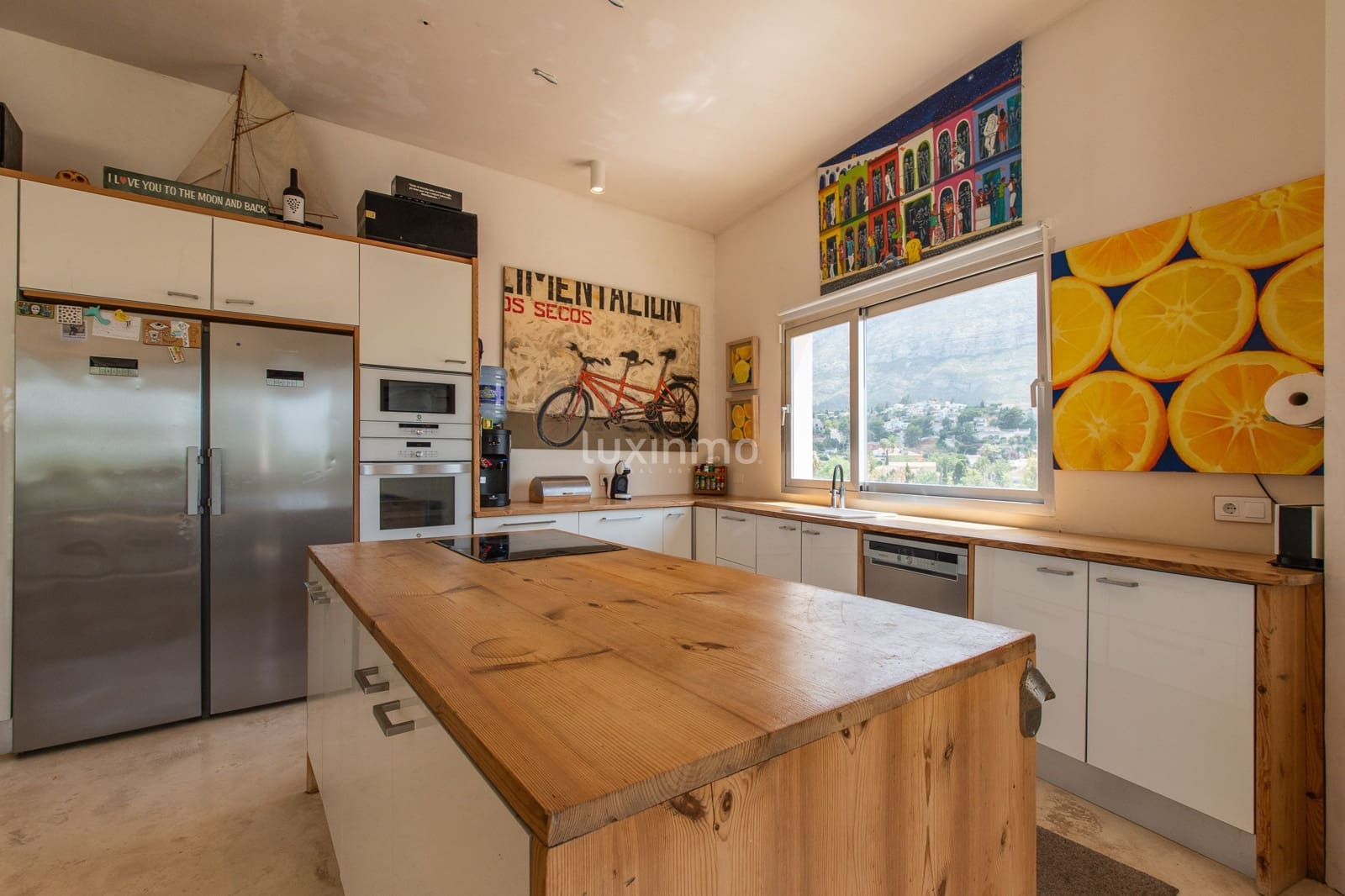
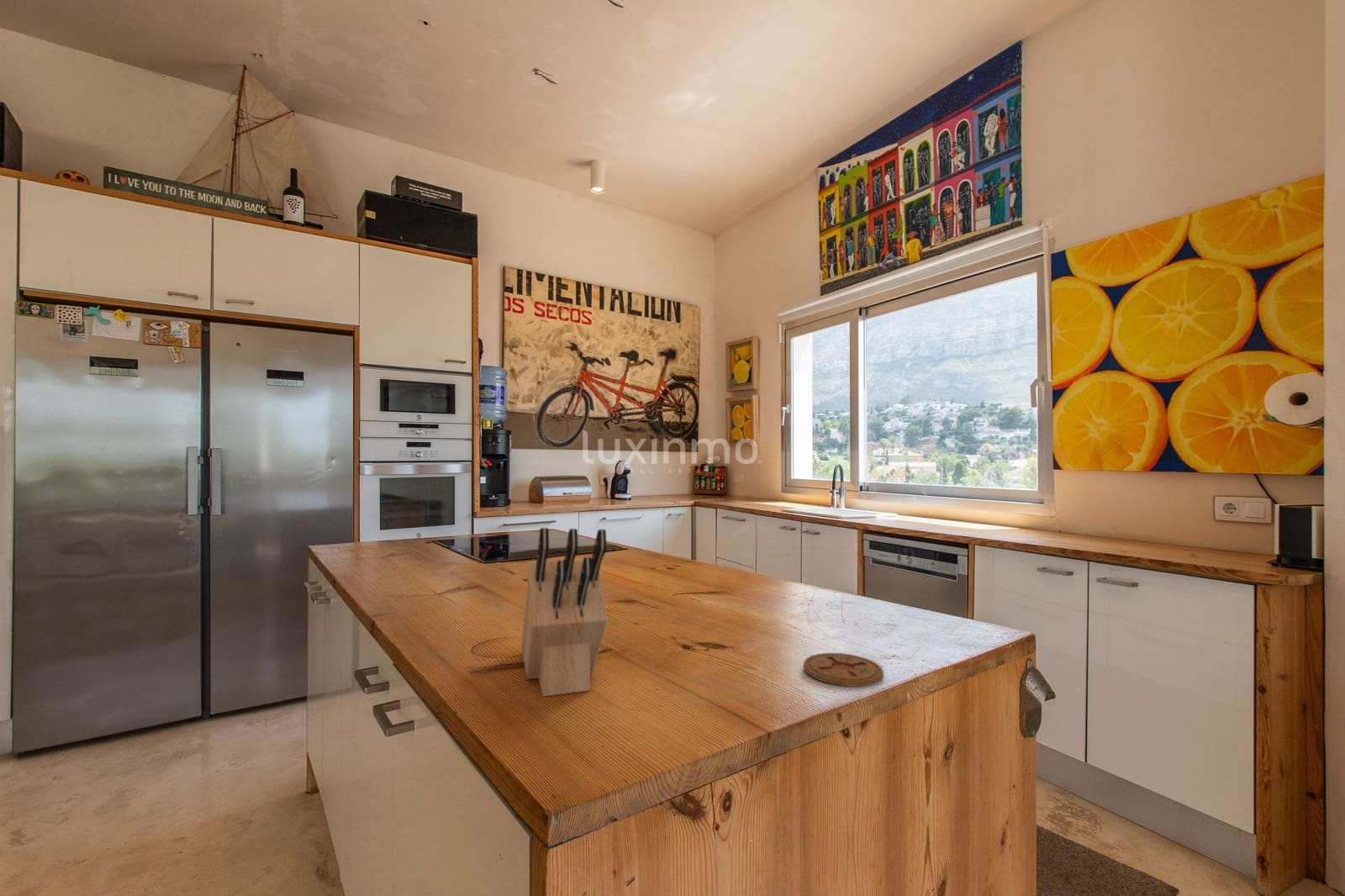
+ coaster [803,652,884,688]
+ knife block [521,527,609,698]
